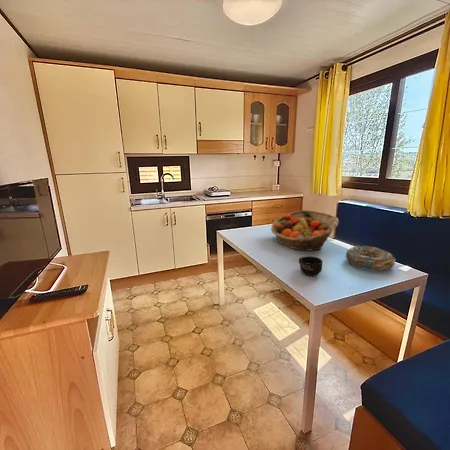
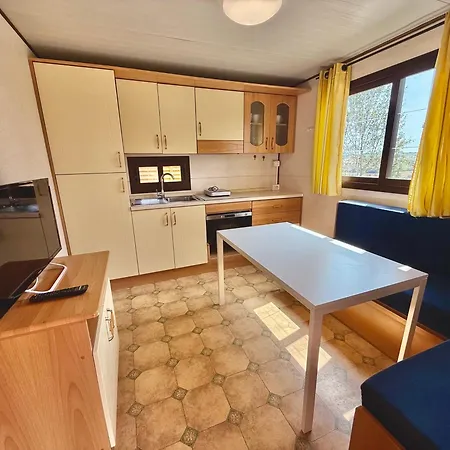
- decorative bowl [345,245,396,272]
- mug [298,255,324,277]
- fruit basket [270,209,340,252]
